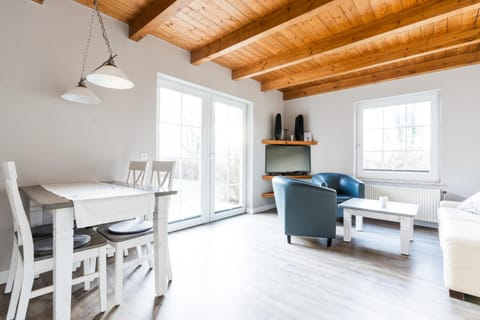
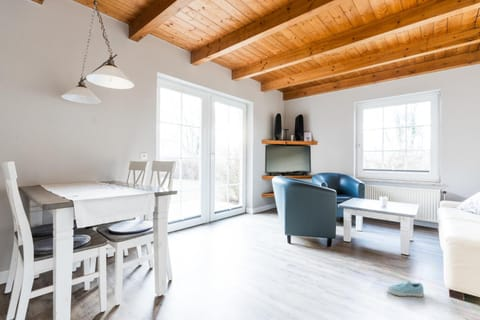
+ sneaker [386,279,425,298]
